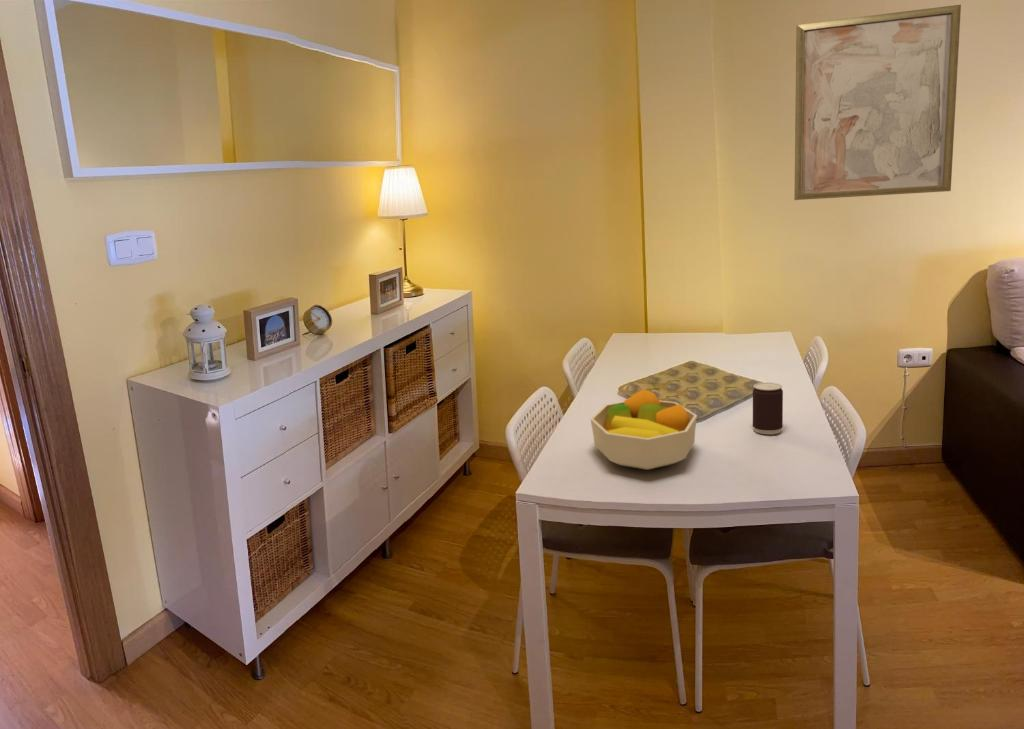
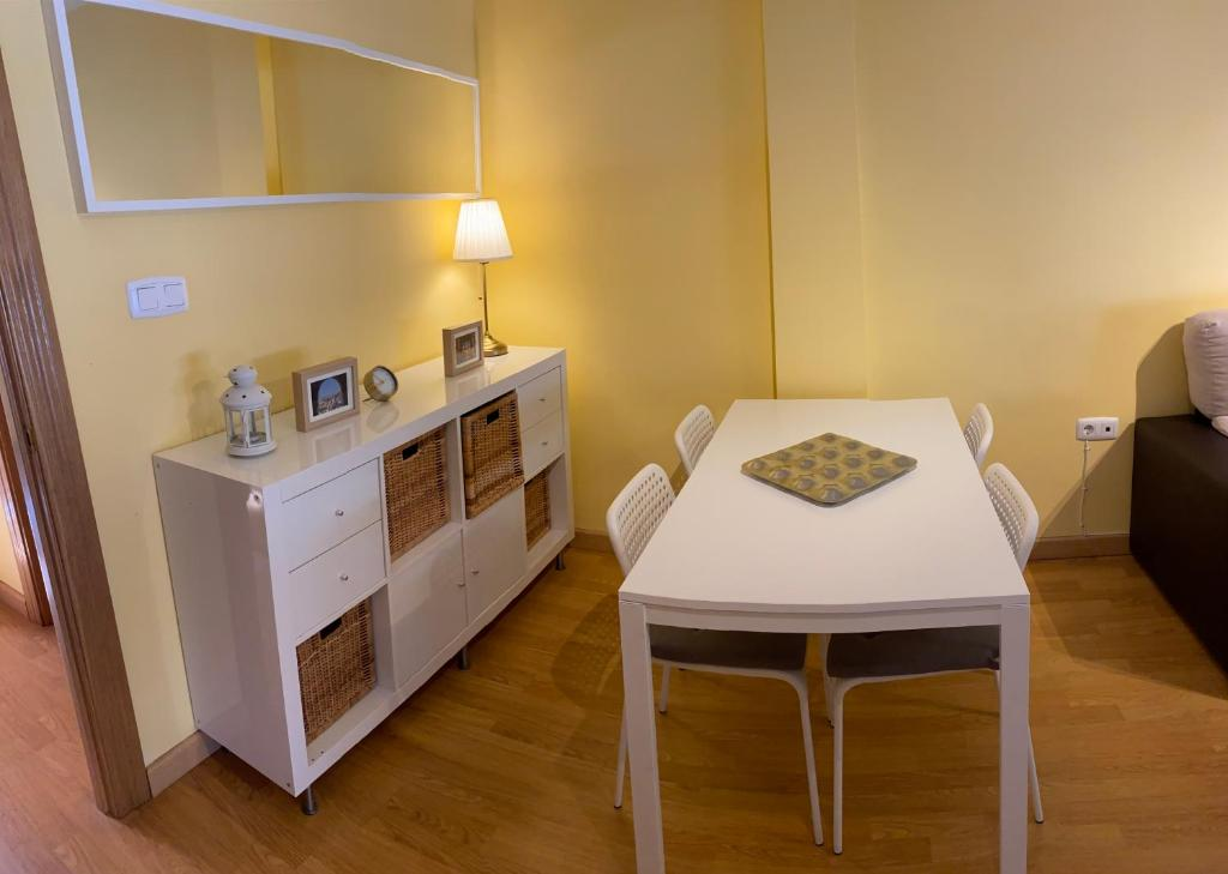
- fruit bowl [590,388,698,471]
- wall art [793,4,962,201]
- beverage can [752,382,784,435]
